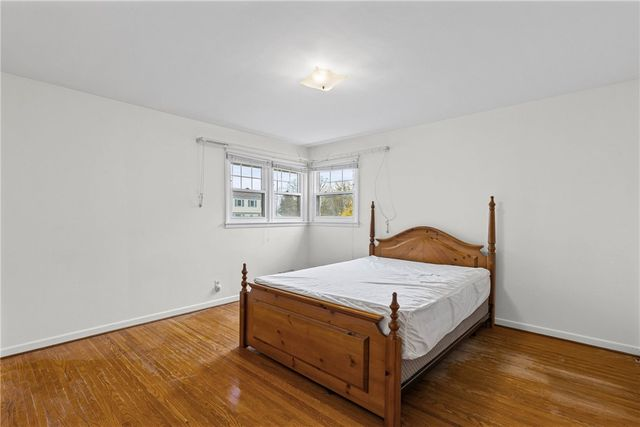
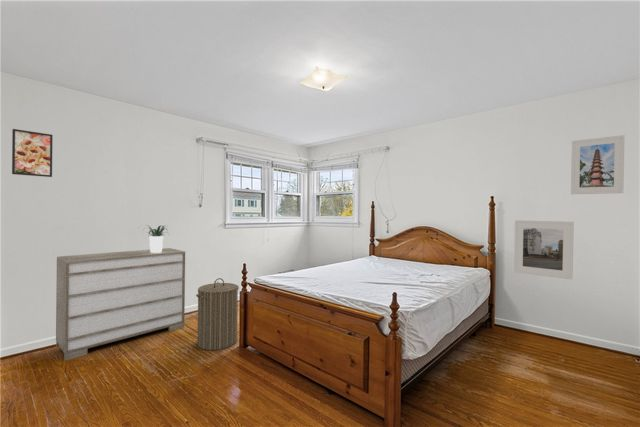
+ potted plant [138,224,170,253]
+ dresser [55,247,186,361]
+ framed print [11,128,54,178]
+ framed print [513,219,575,281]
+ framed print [570,134,626,195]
+ laundry hamper [195,277,240,351]
